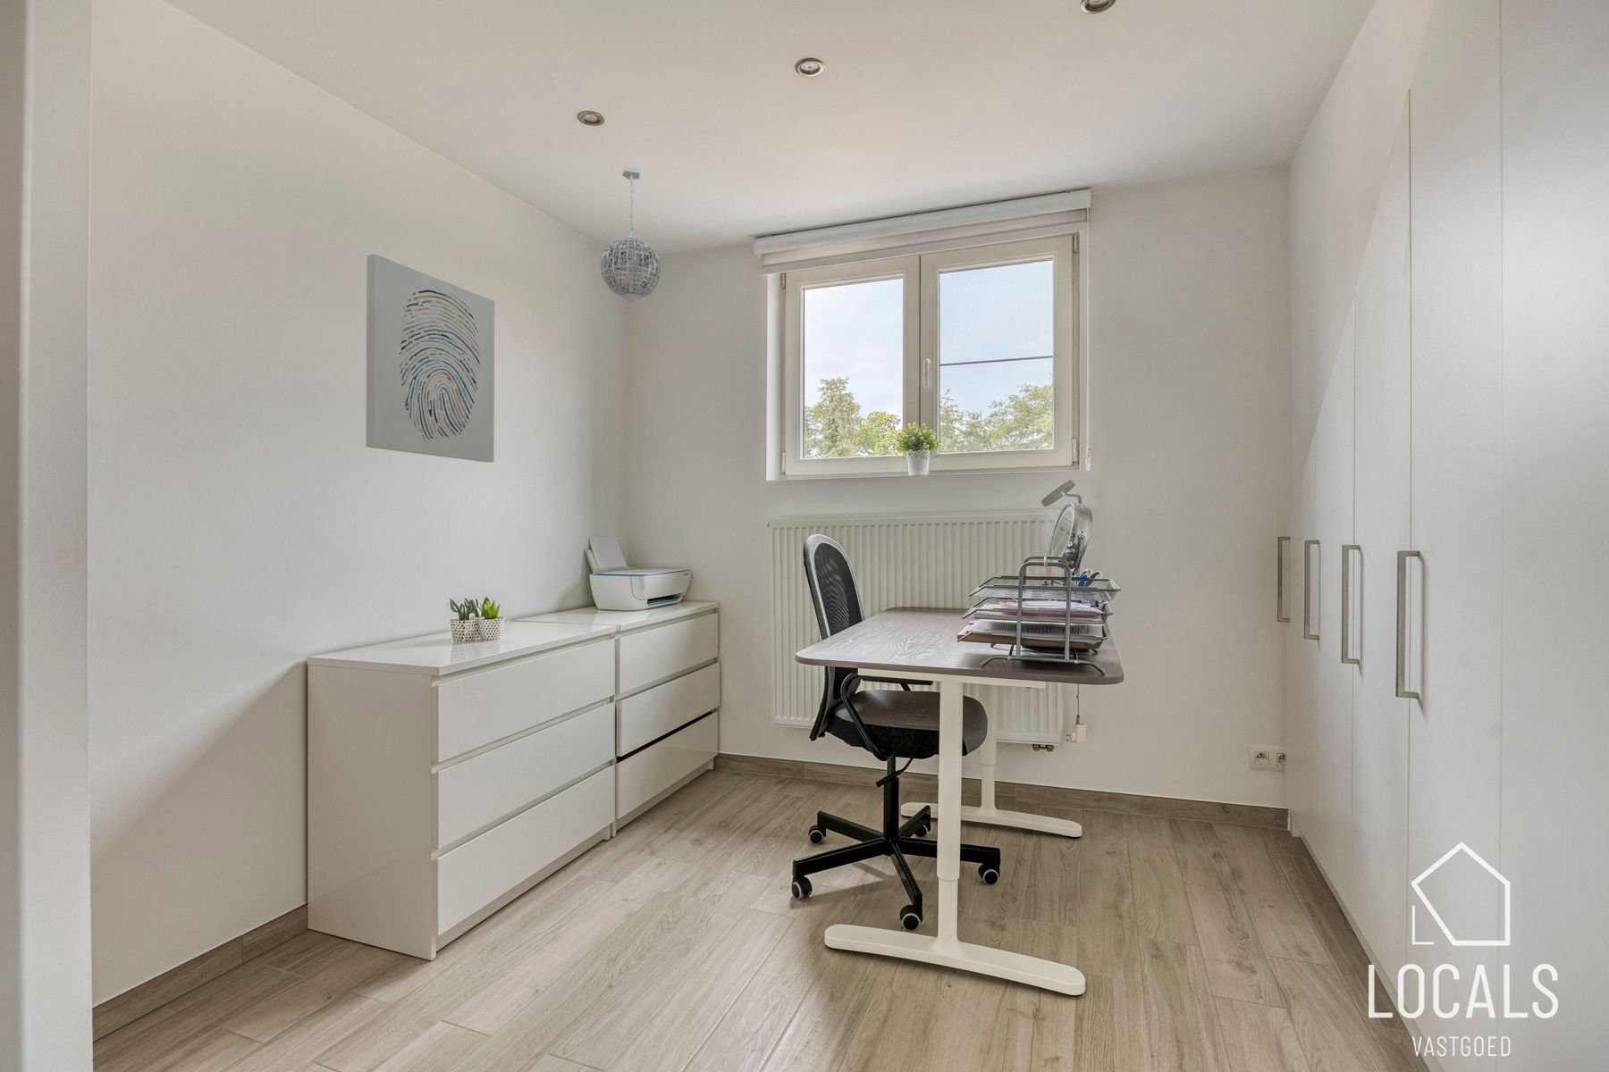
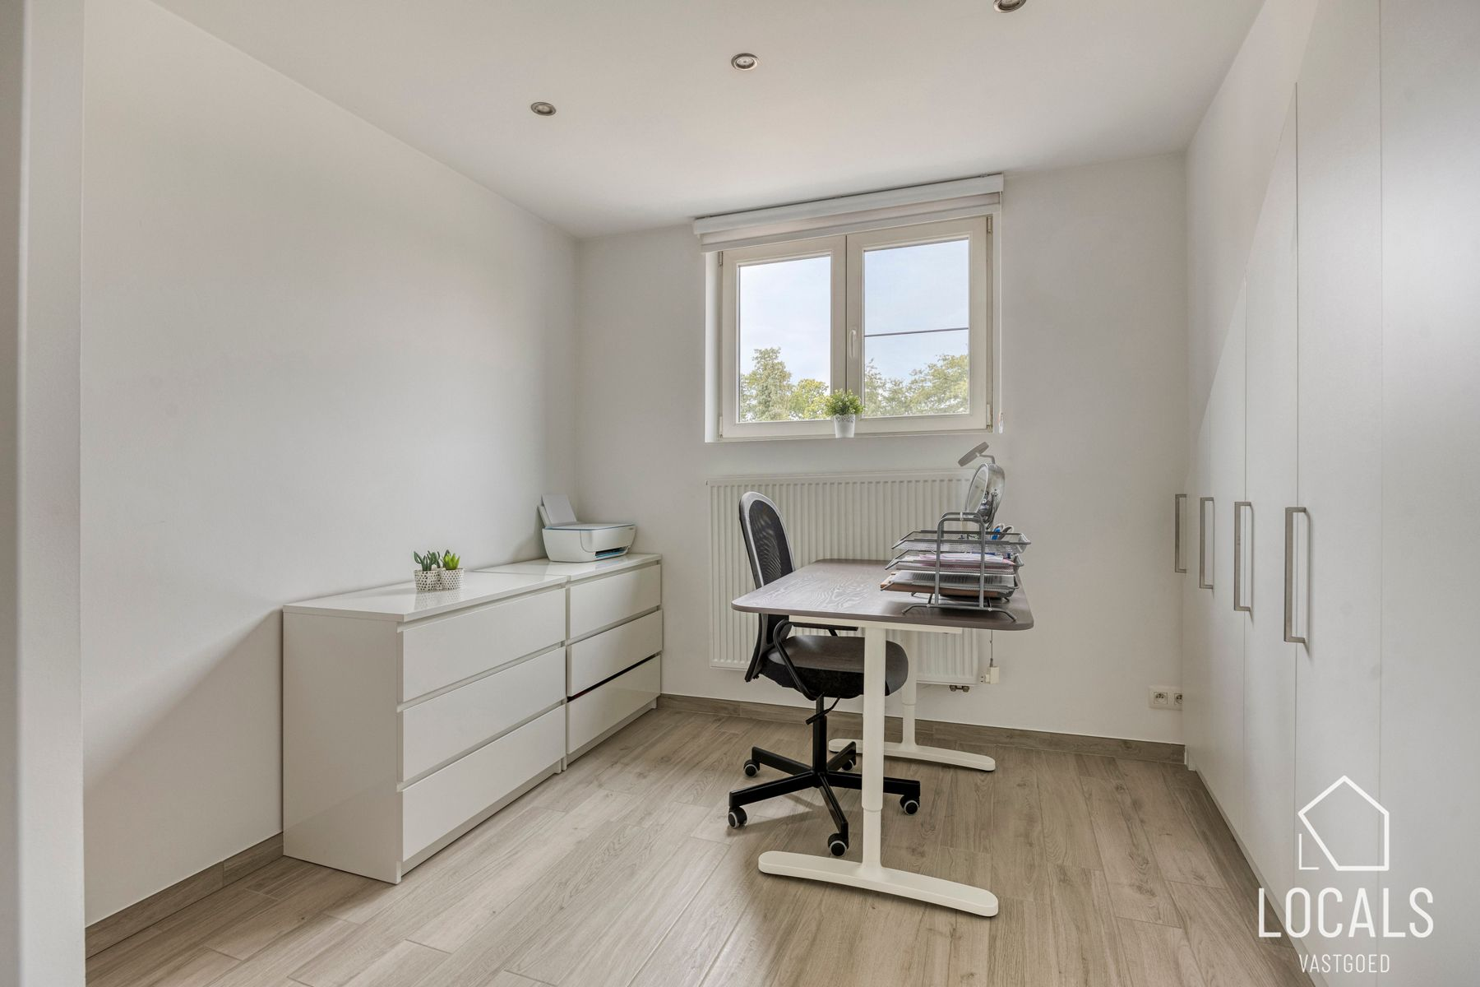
- pendant light [599,165,662,309]
- wall art [365,252,496,463]
